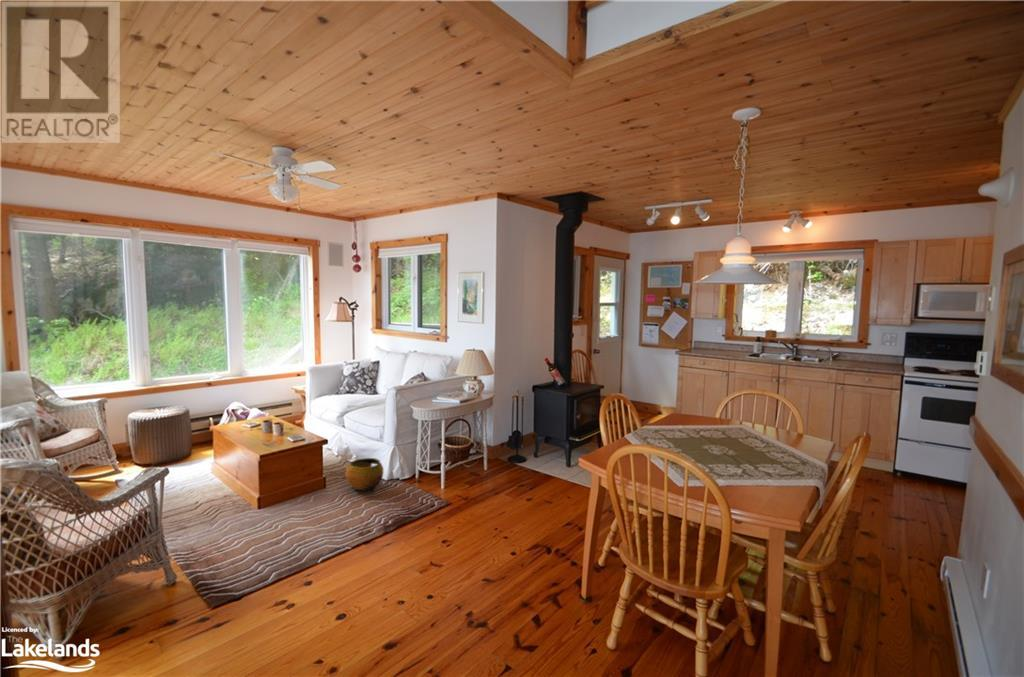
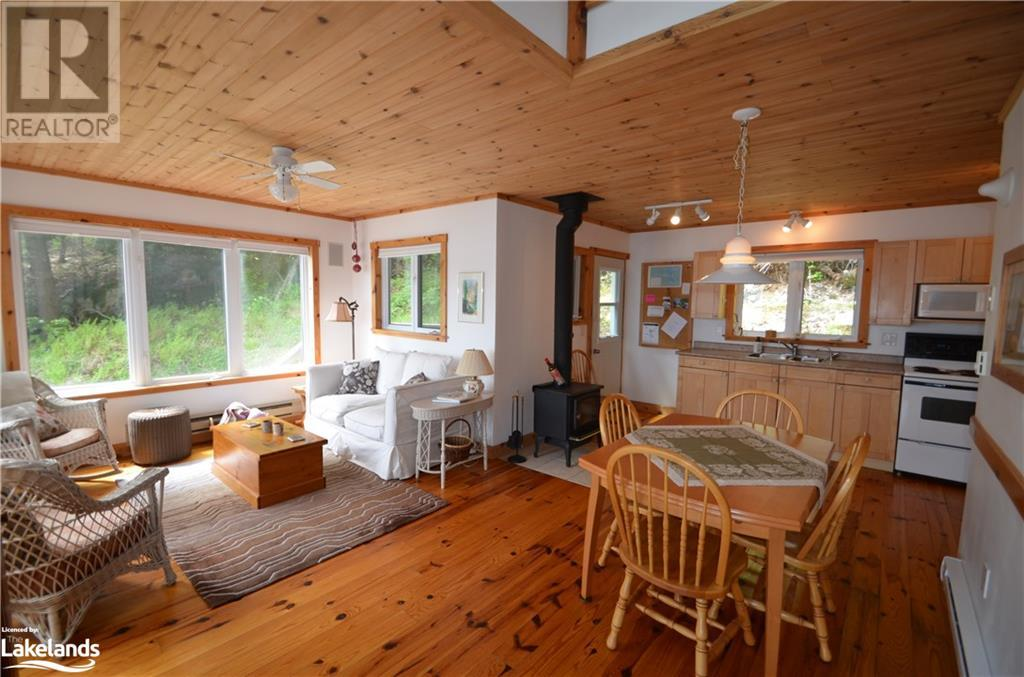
- clay pot [344,457,384,492]
